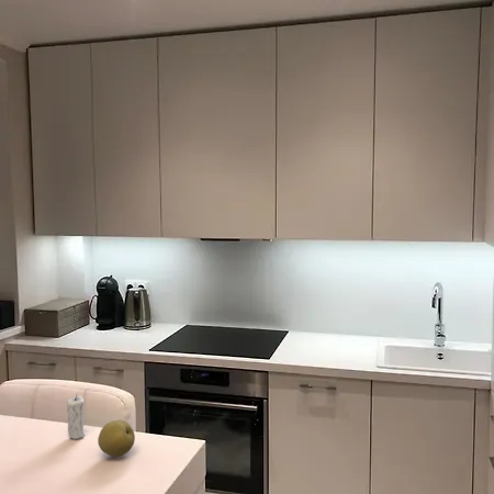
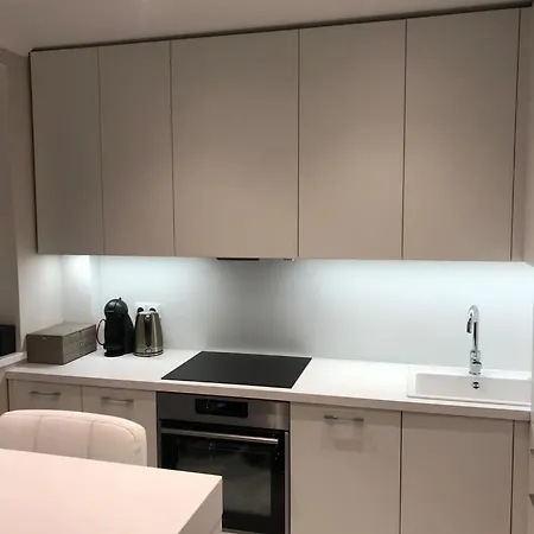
- candle [66,391,86,440]
- fruit [97,419,136,458]
